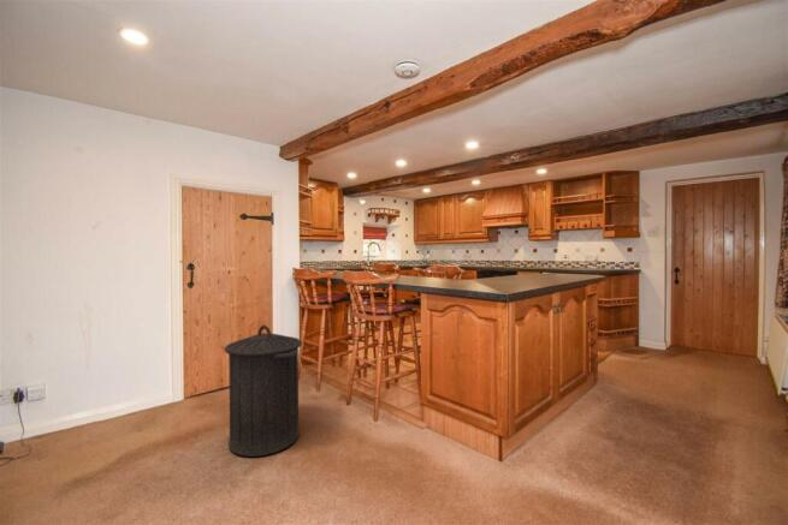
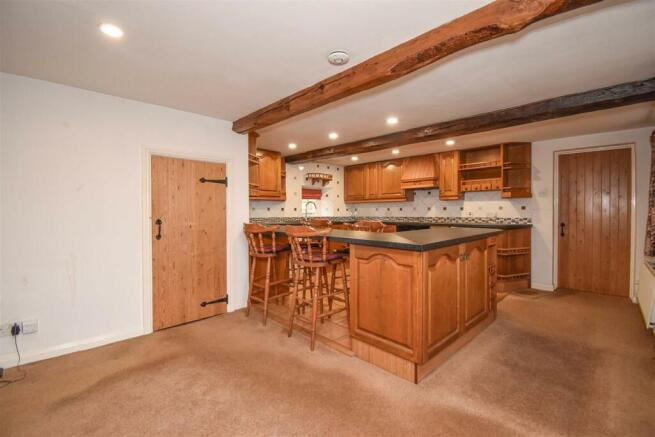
- trash can [223,324,303,458]
